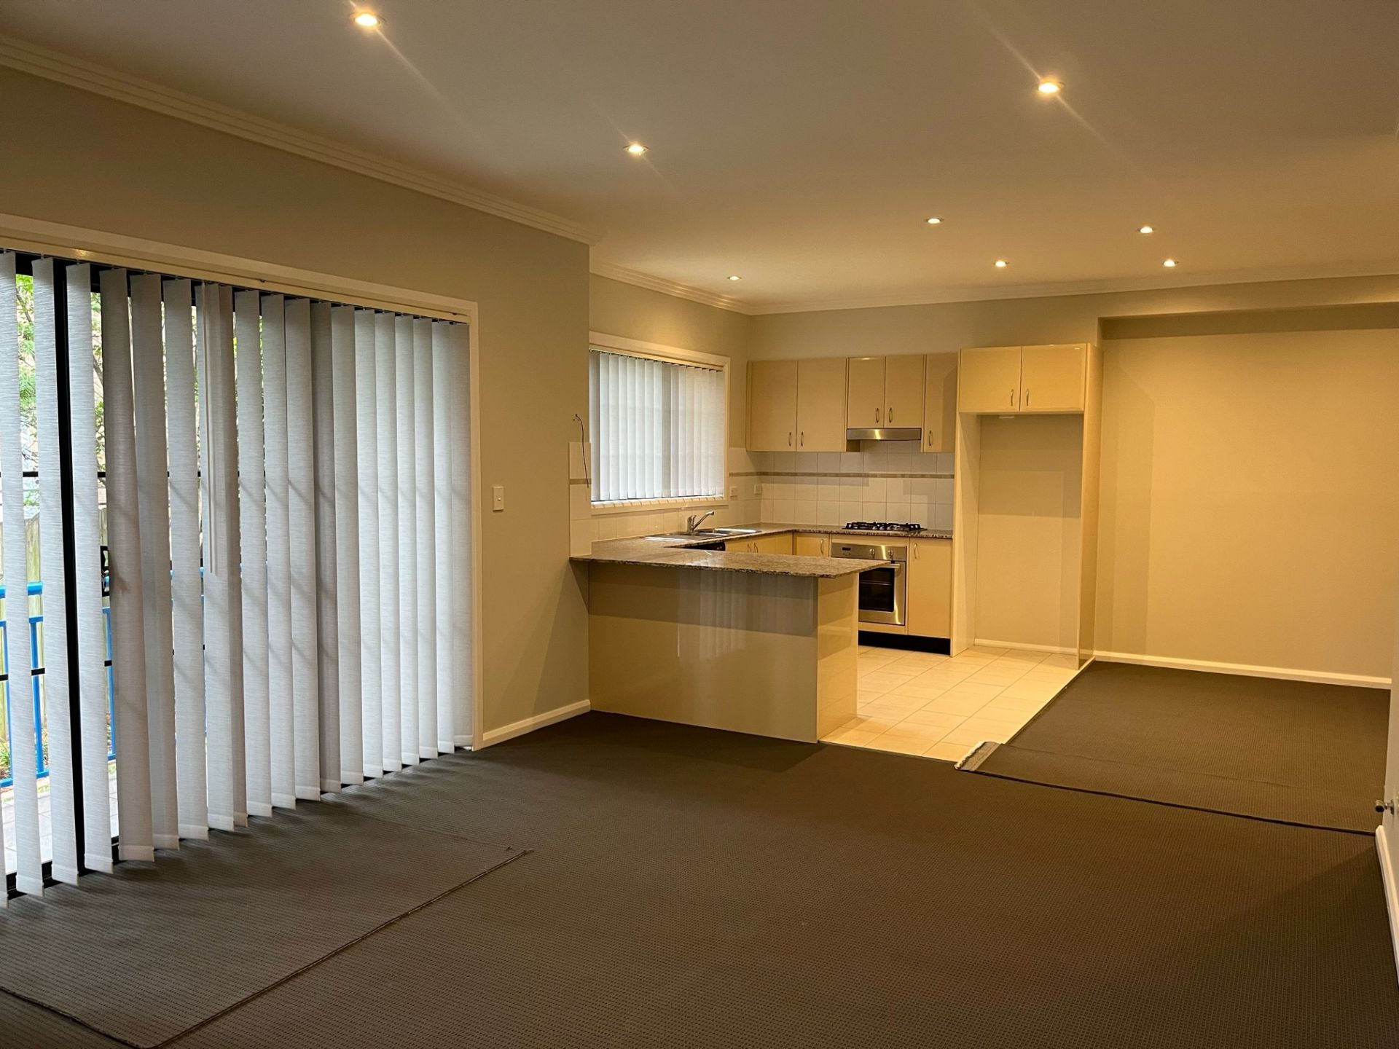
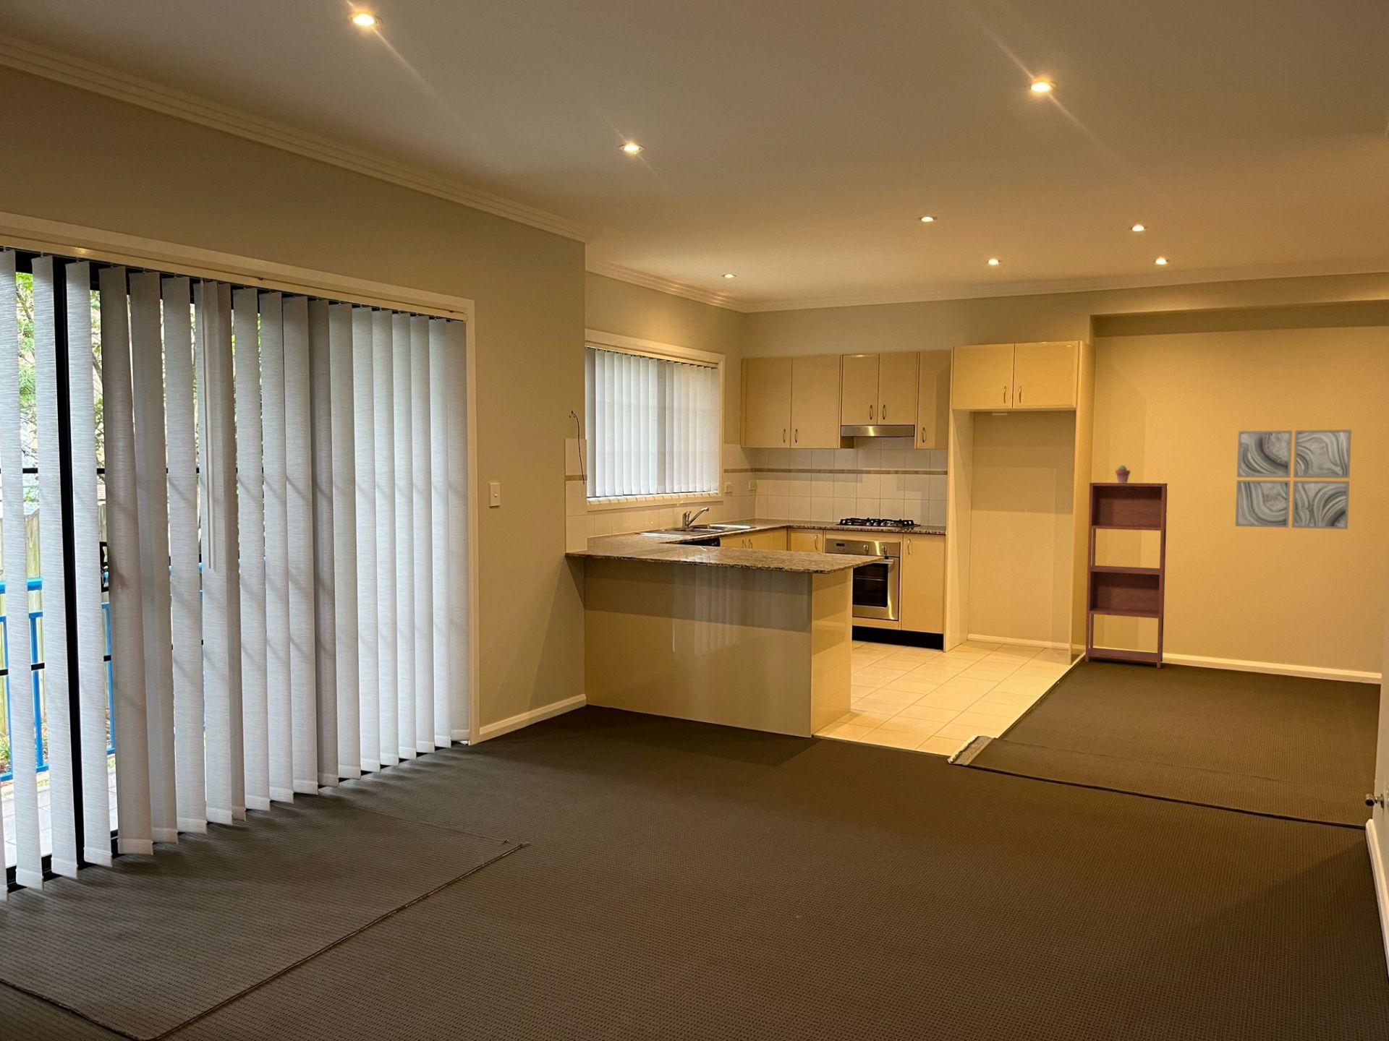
+ potted succulent [1114,465,1131,483]
+ wall art [1235,429,1352,530]
+ shelving unit [1085,482,1168,669]
